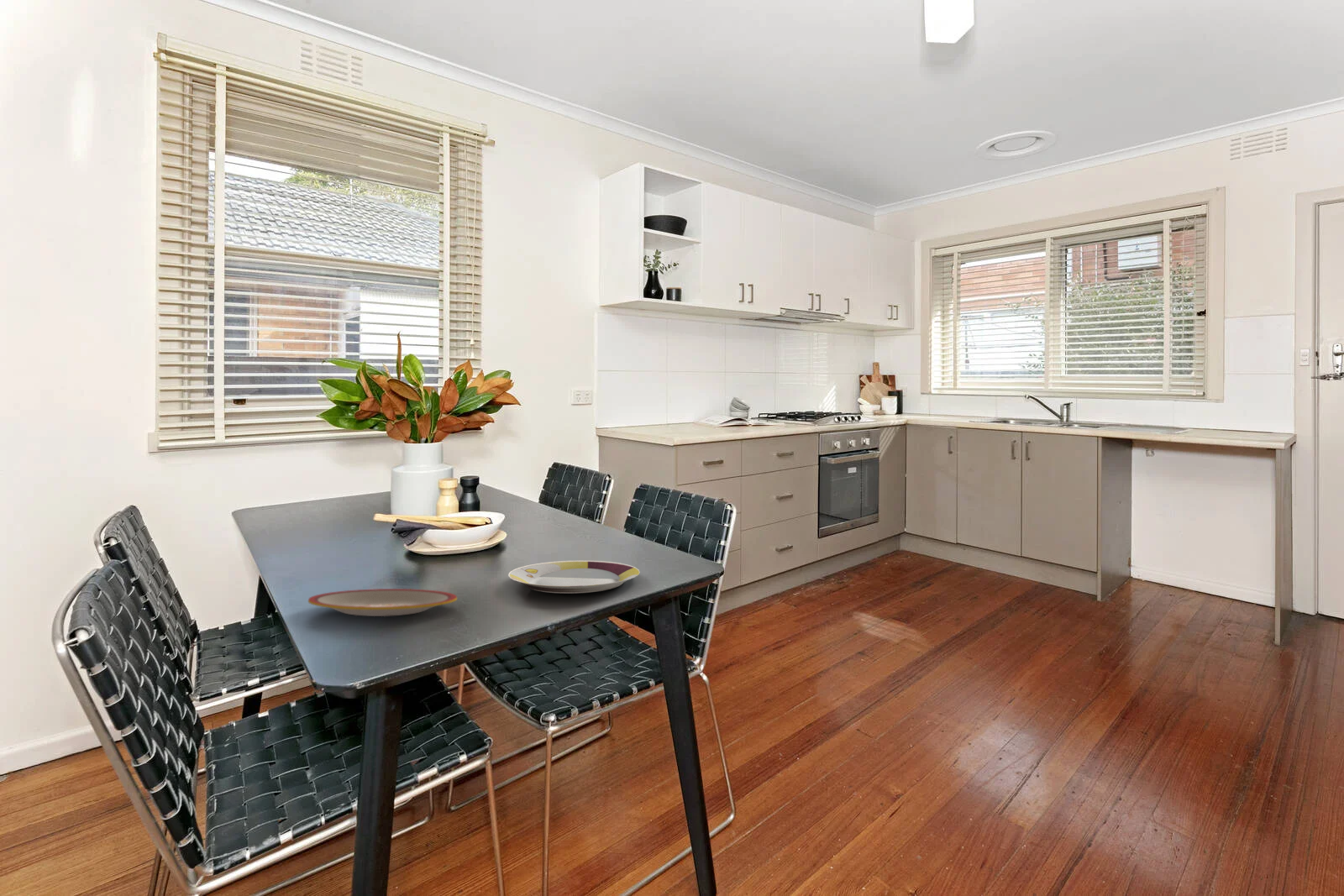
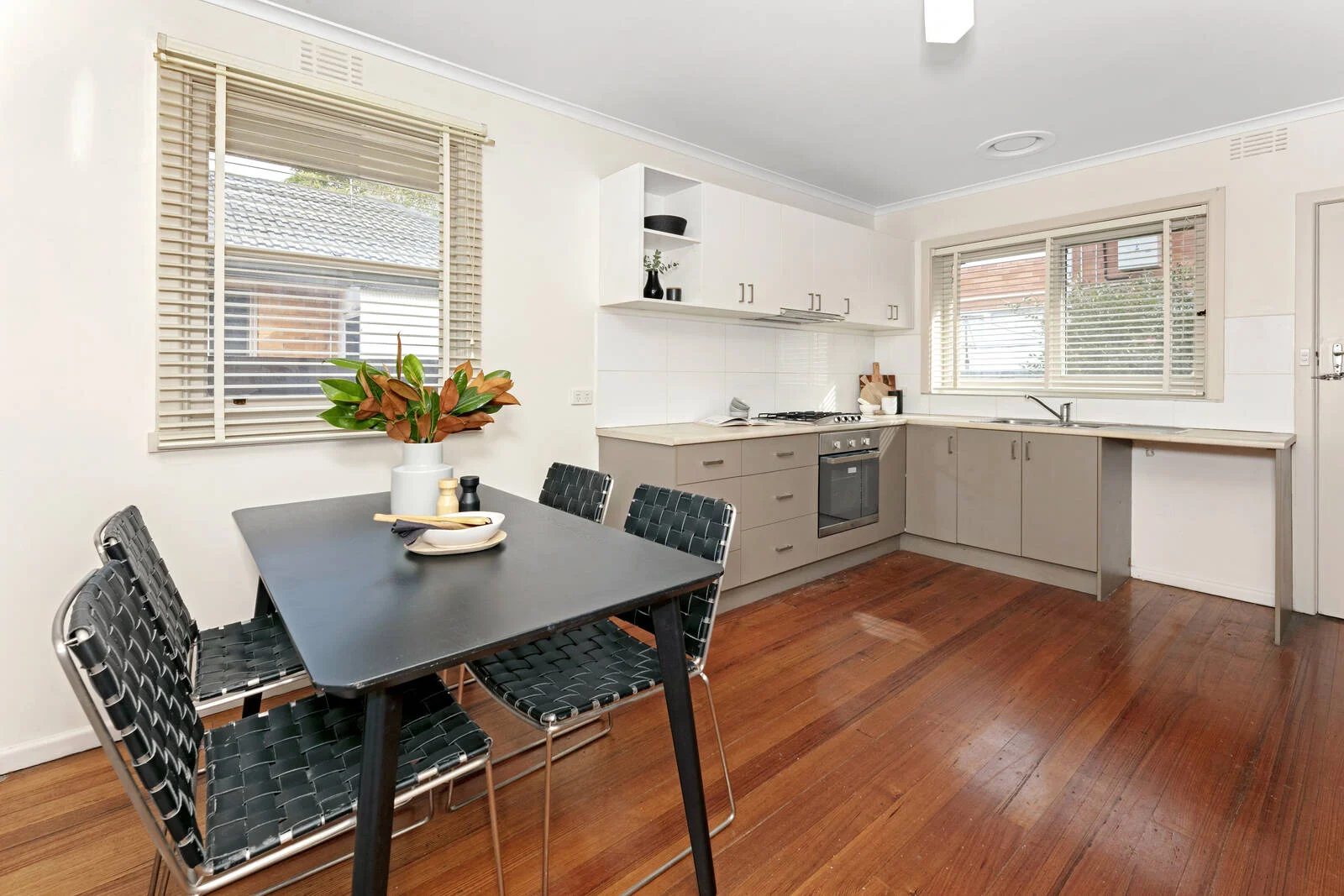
- plate [507,559,640,595]
- plate [307,588,458,617]
